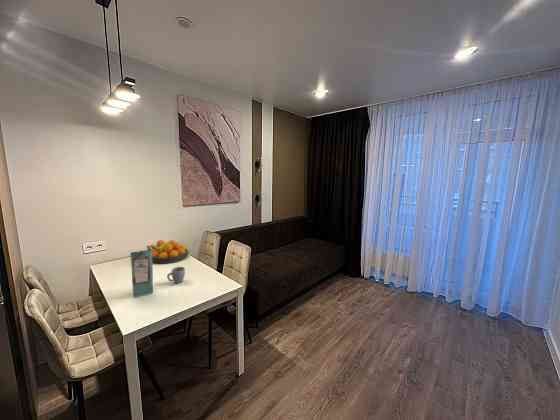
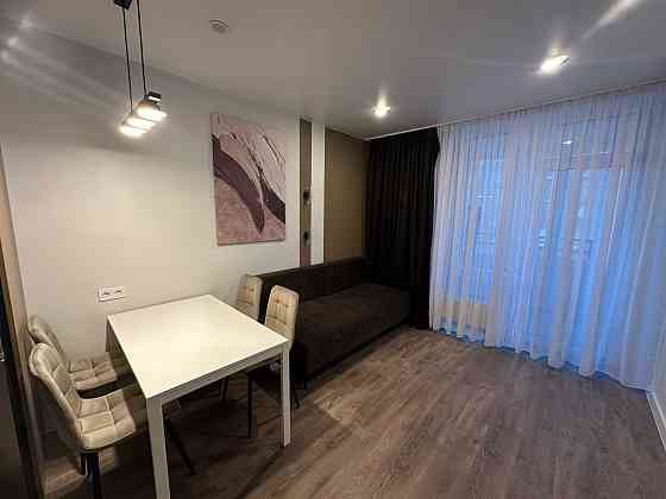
- fruit bowl [145,239,189,265]
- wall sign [129,245,154,298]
- mug [166,266,186,284]
